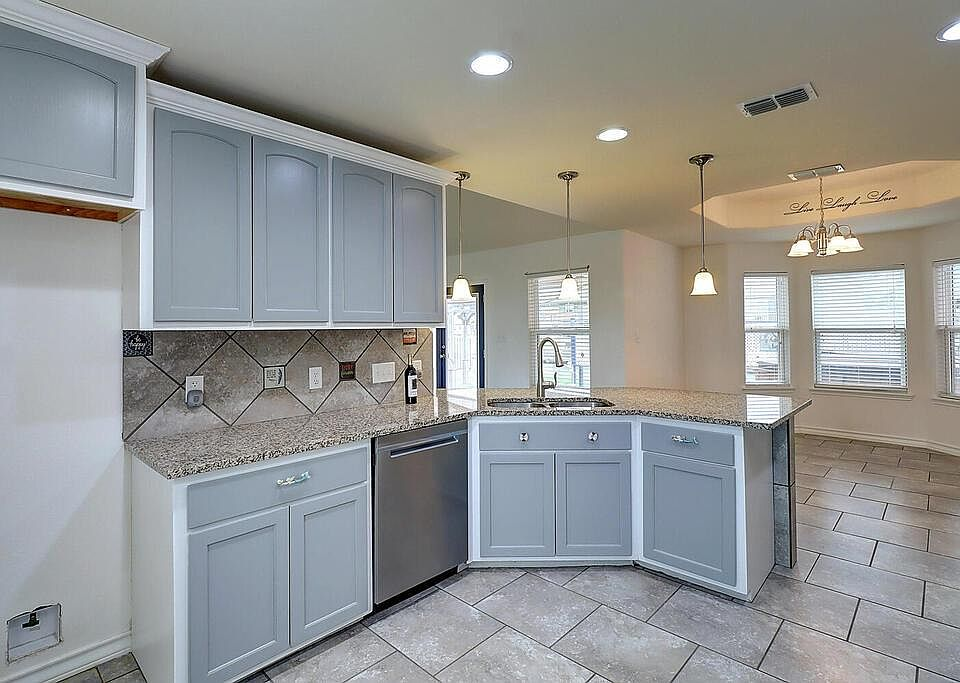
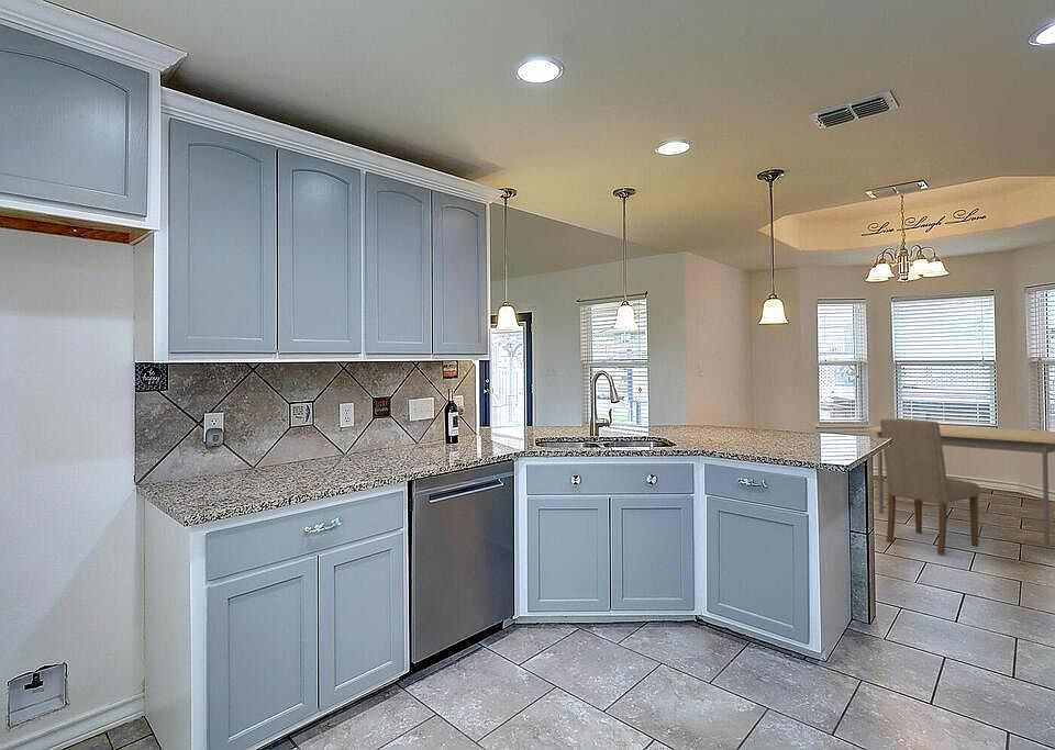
+ dining chair [879,418,981,556]
+ dining table [863,425,1055,546]
